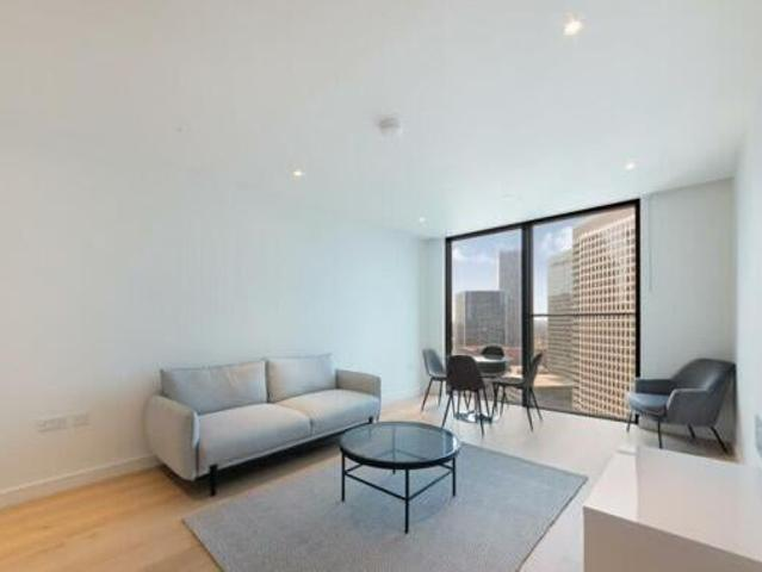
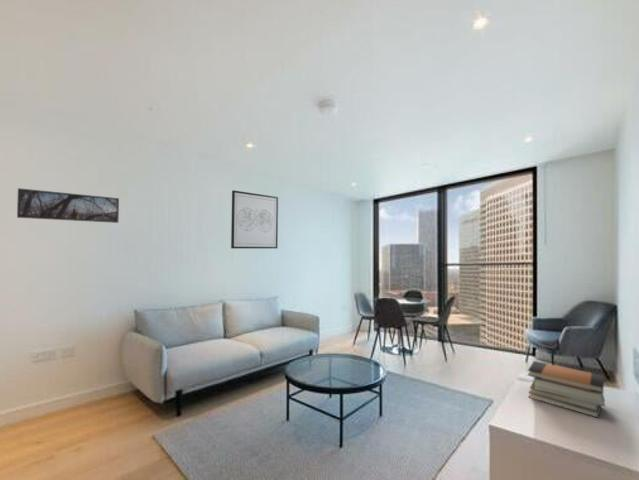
+ book stack [527,360,606,419]
+ wall art [230,189,279,249]
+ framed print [16,187,120,224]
